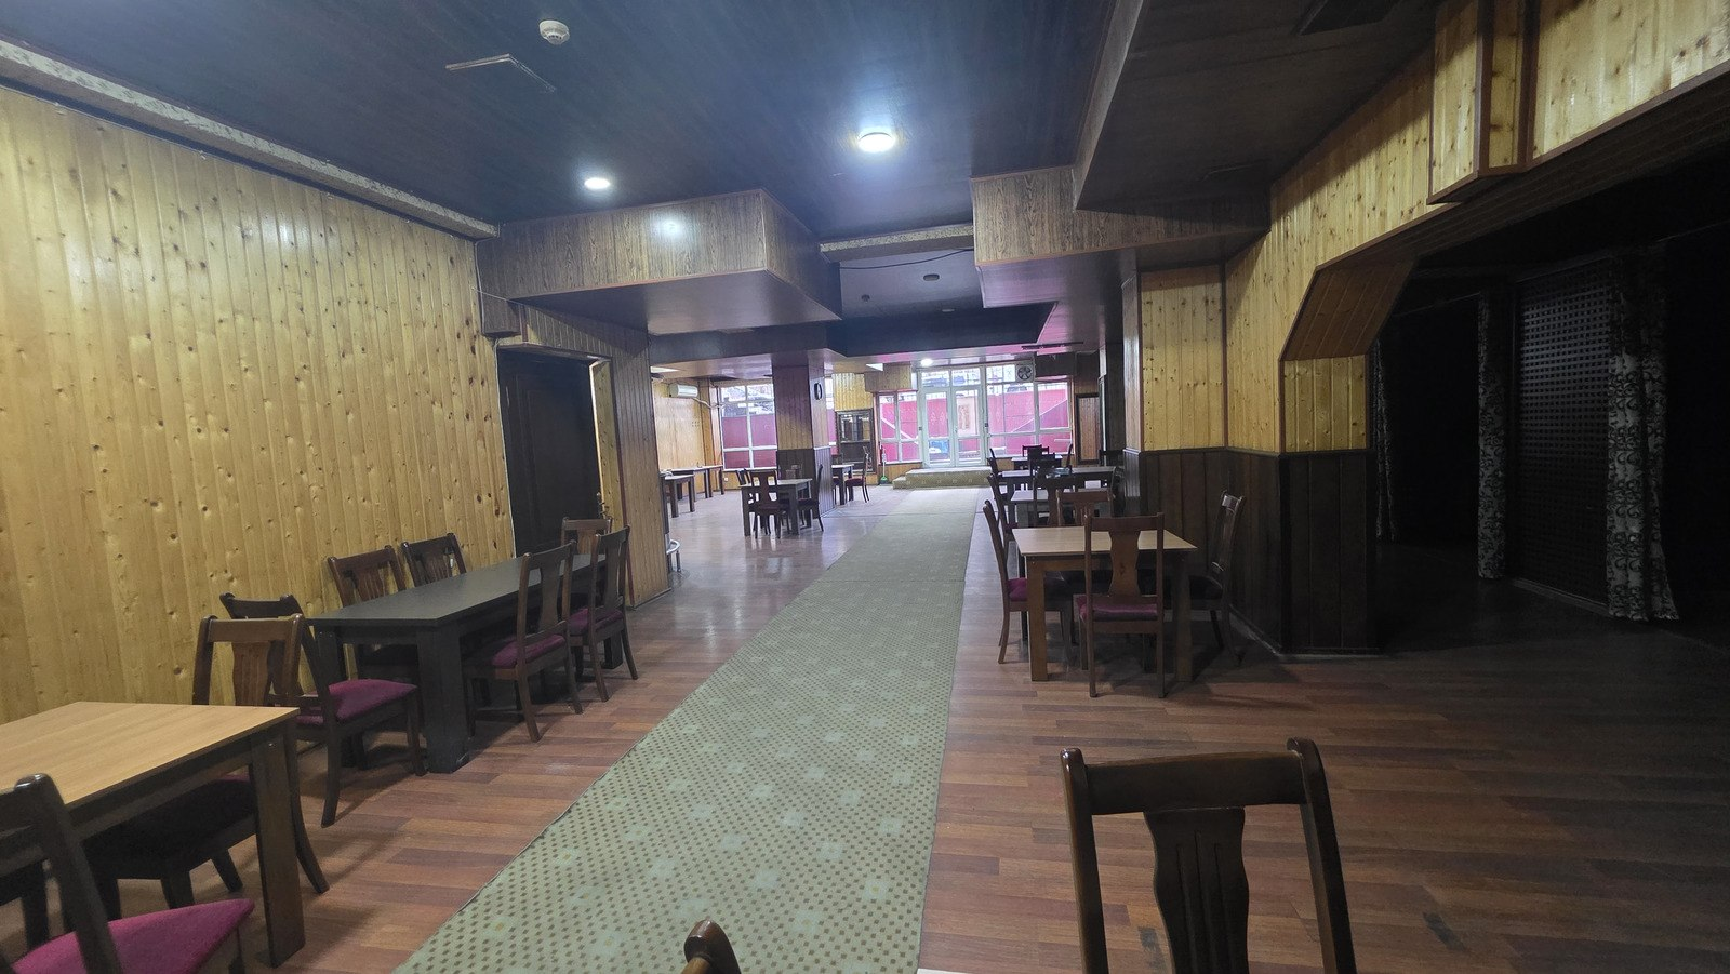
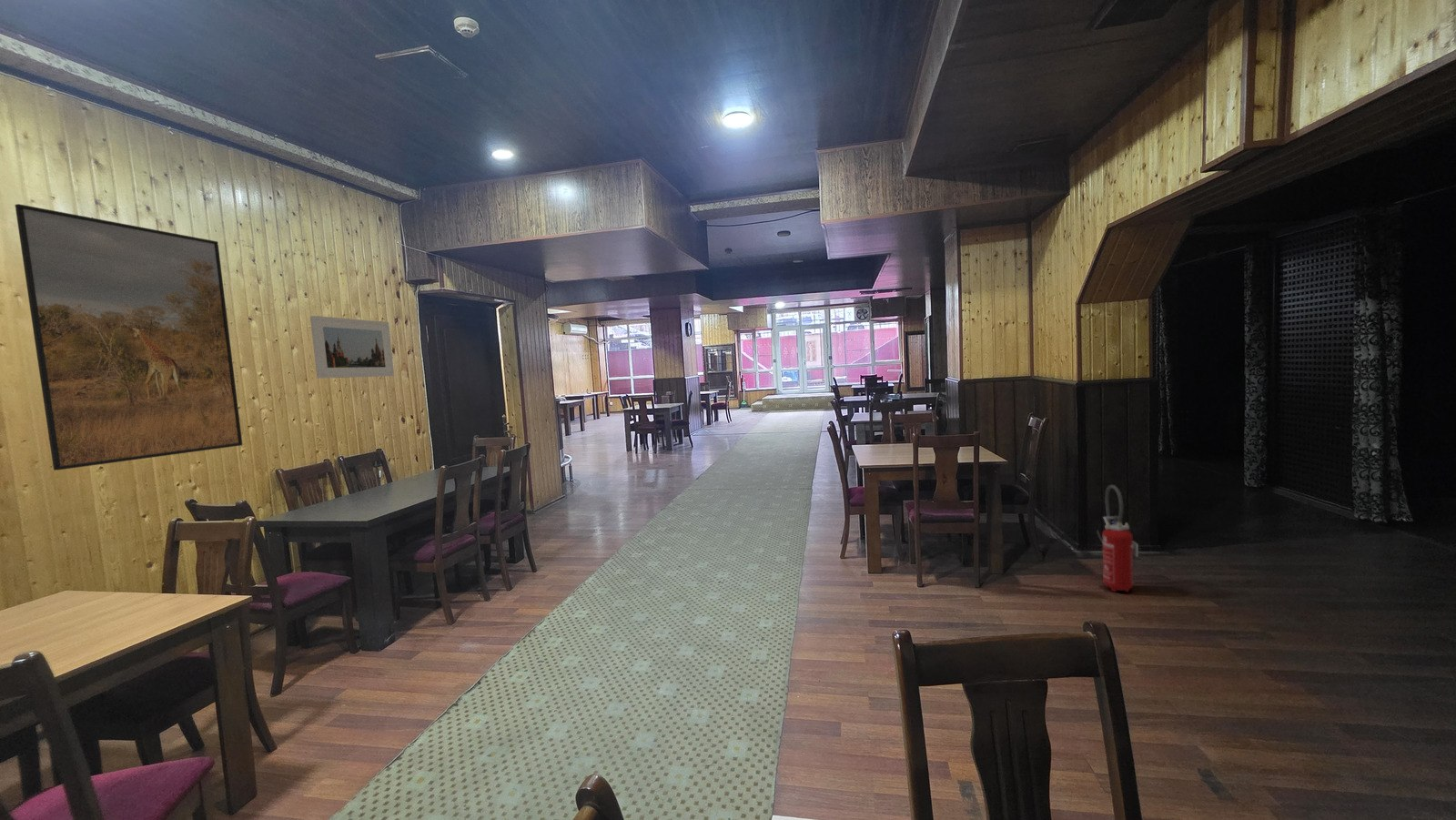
+ fire extinguisher [1097,484,1139,593]
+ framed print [309,315,395,379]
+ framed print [15,203,244,471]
